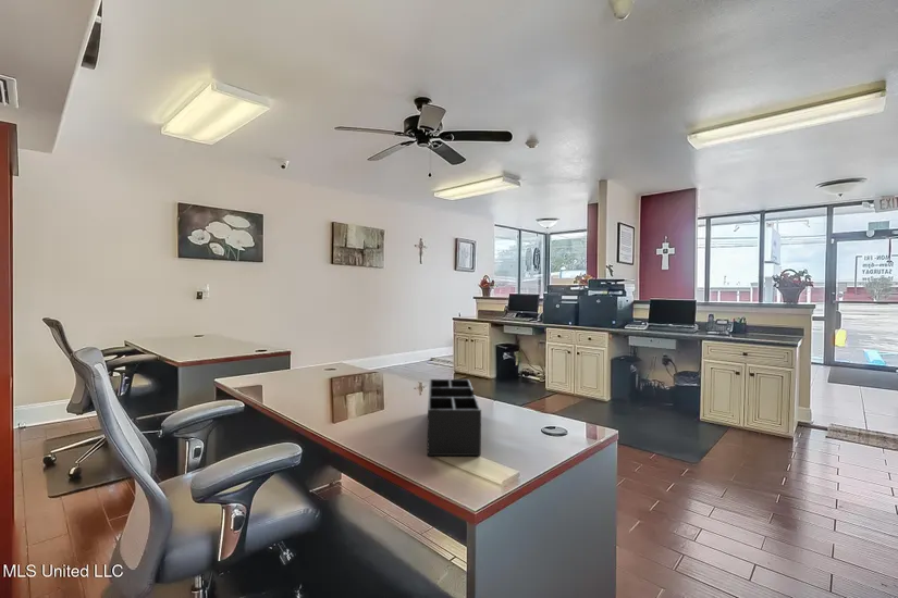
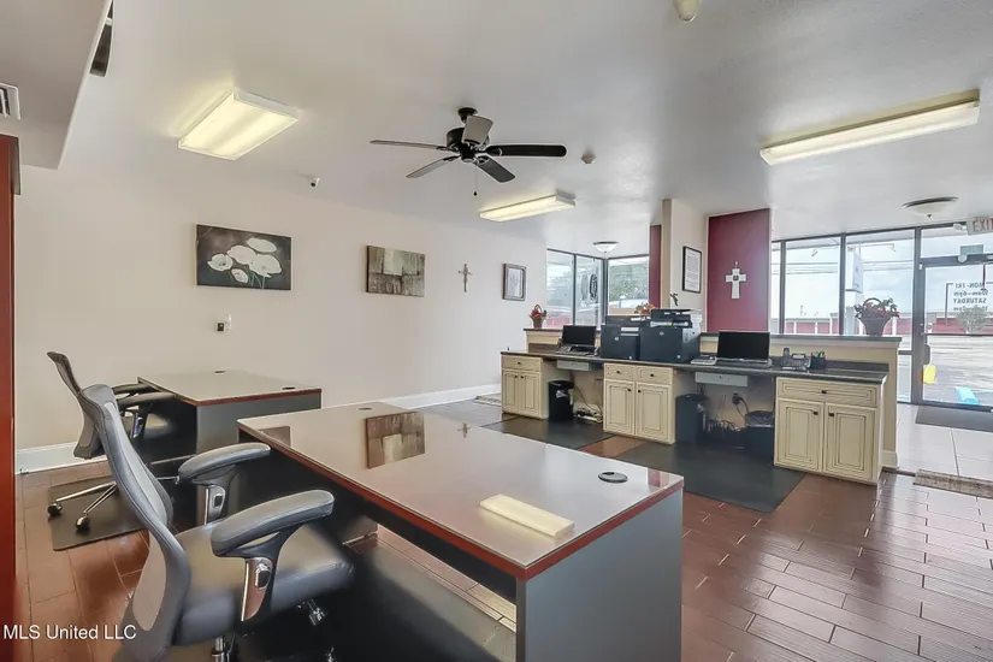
- desk organizer [427,378,482,457]
